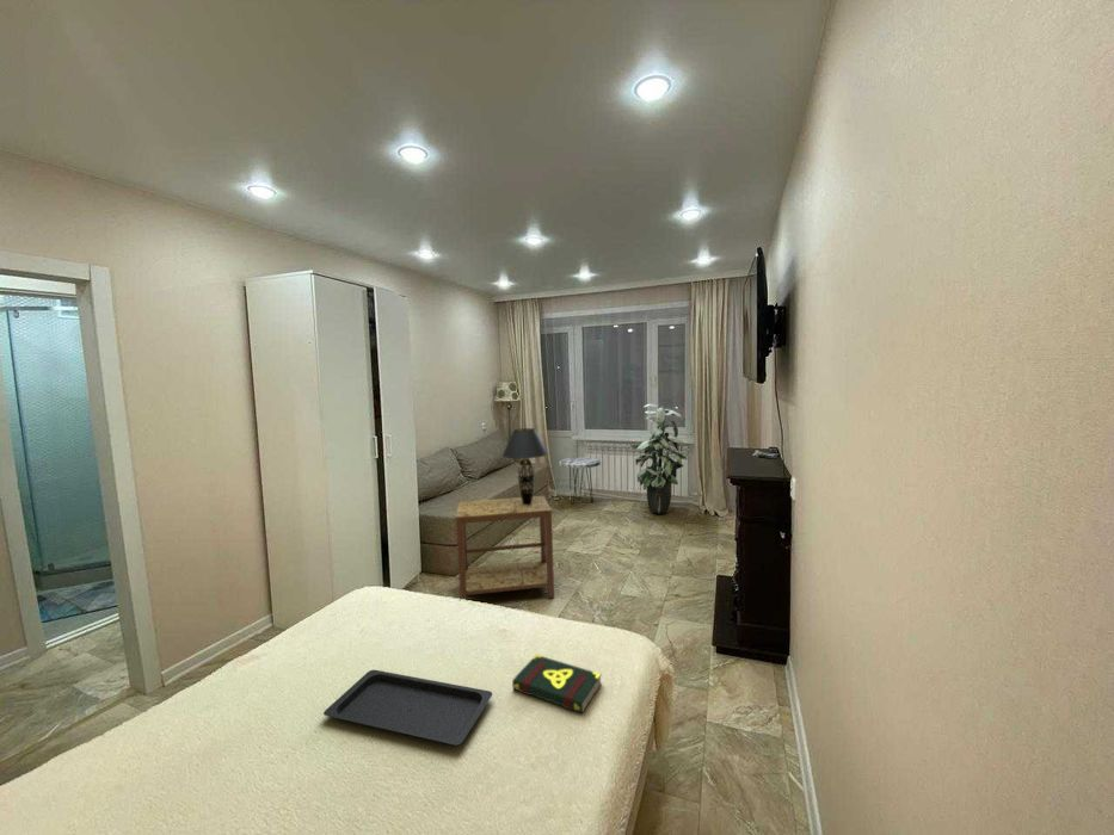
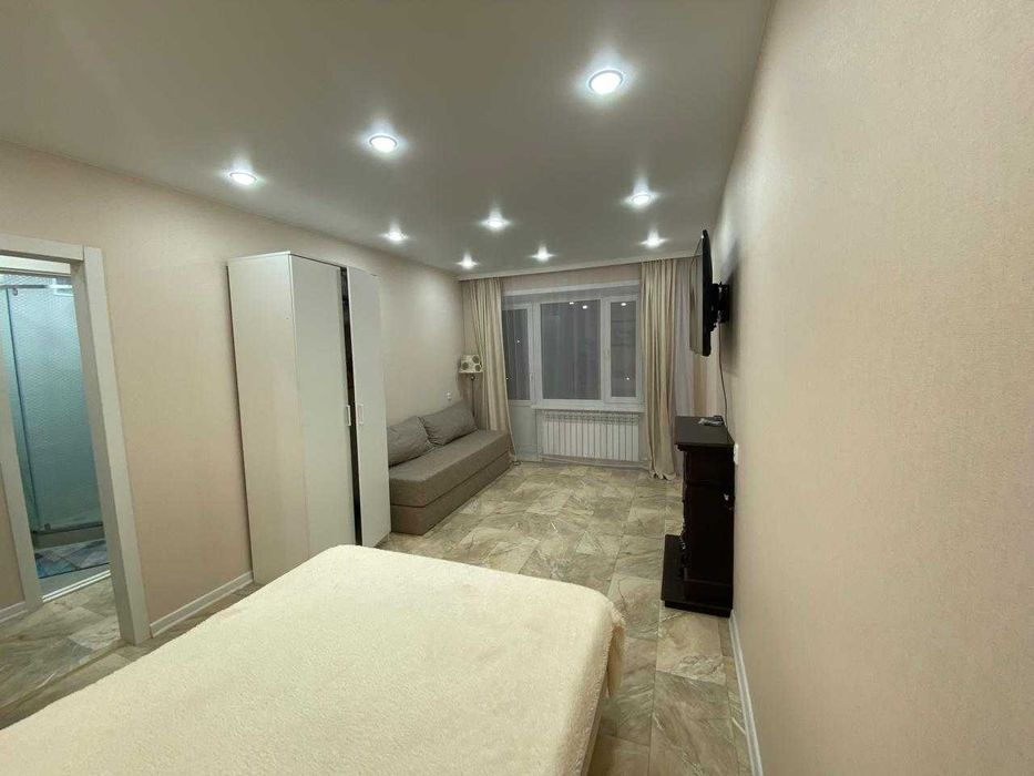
- side table [558,457,602,506]
- book [511,654,603,715]
- table lamp [501,427,549,505]
- serving tray [322,669,493,747]
- side table [455,495,555,601]
- indoor plant [629,403,688,514]
